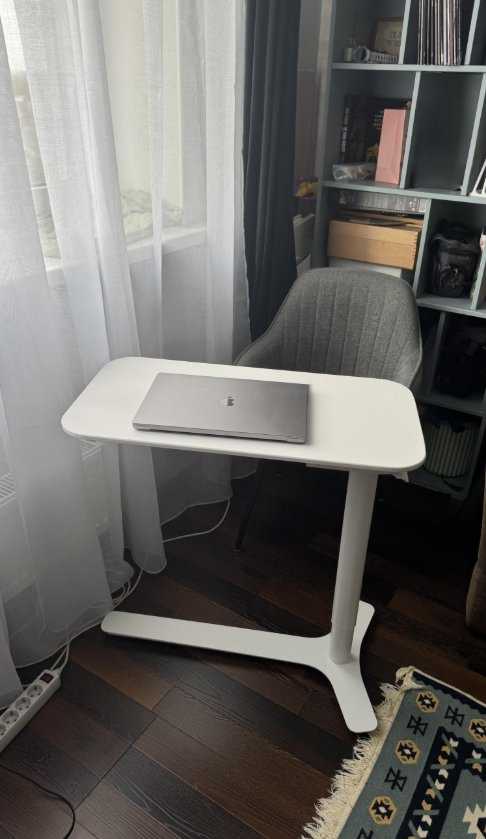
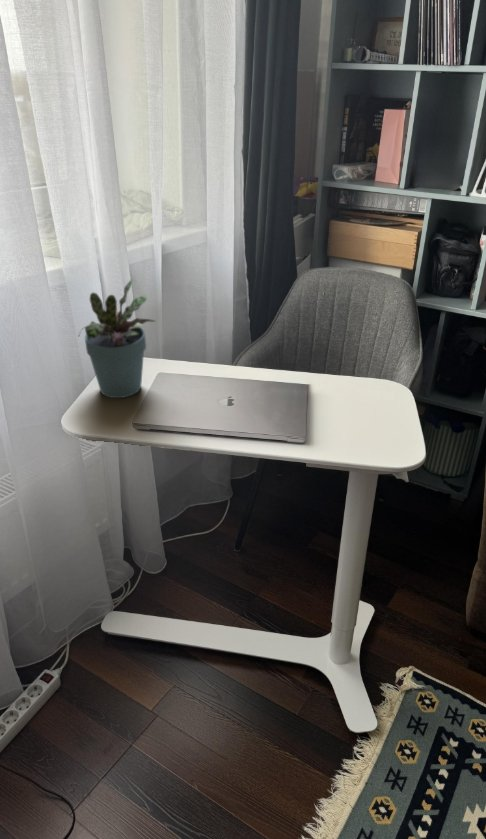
+ potted plant [78,278,156,399]
